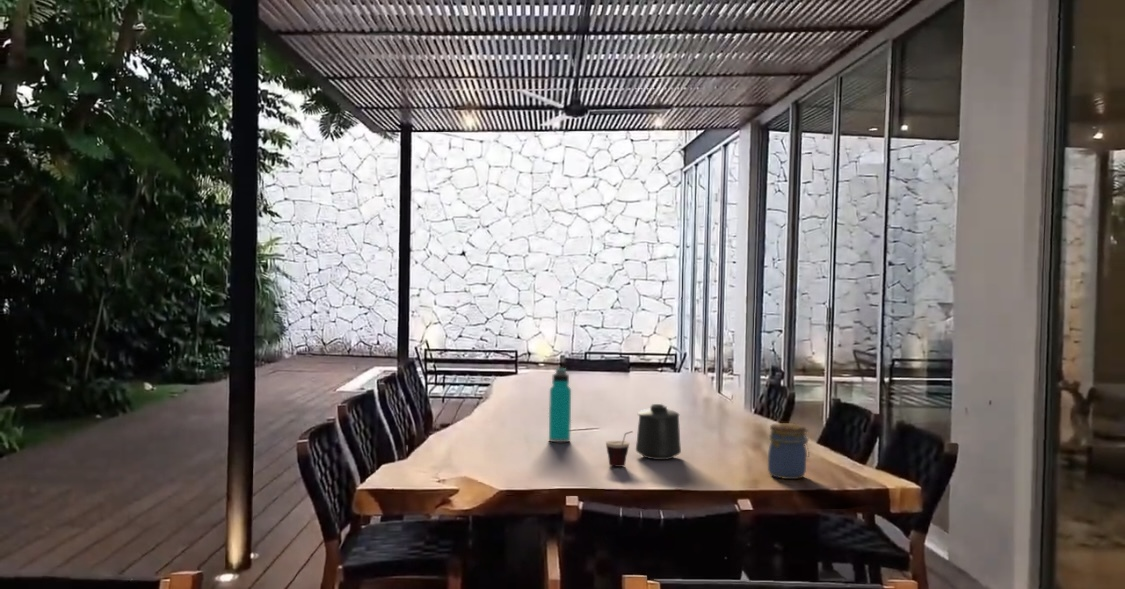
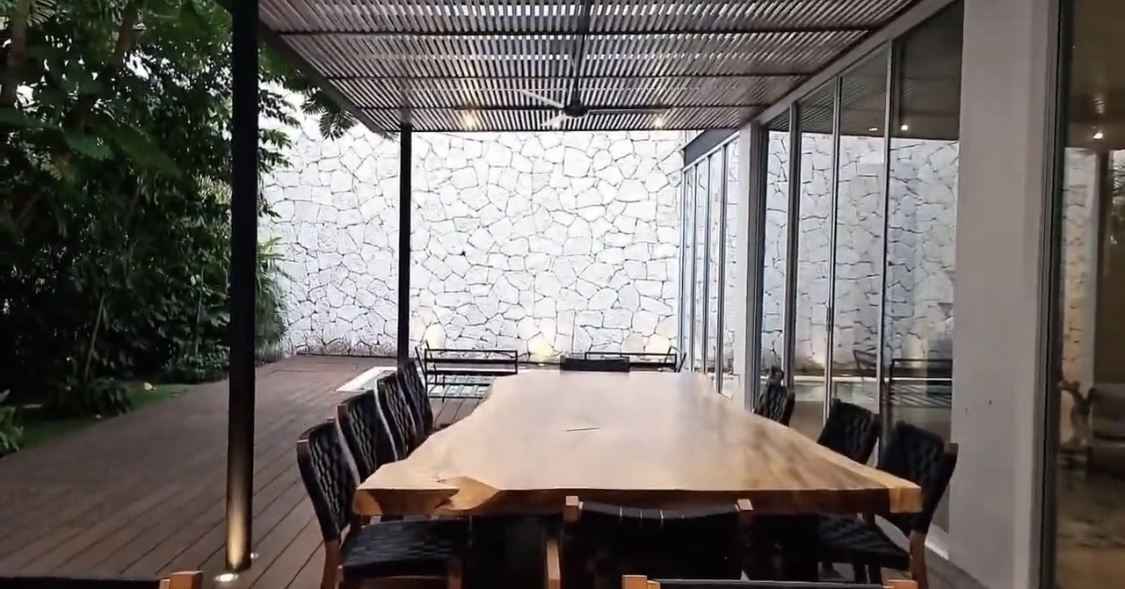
- water bottle [548,367,572,443]
- mug [635,403,682,460]
- cup [605,430,634,468]
- jar [767,422,810,480]
